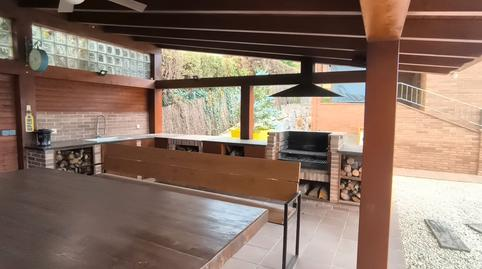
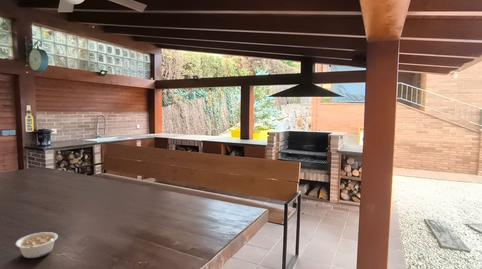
+ legume [14,231,59,259]
